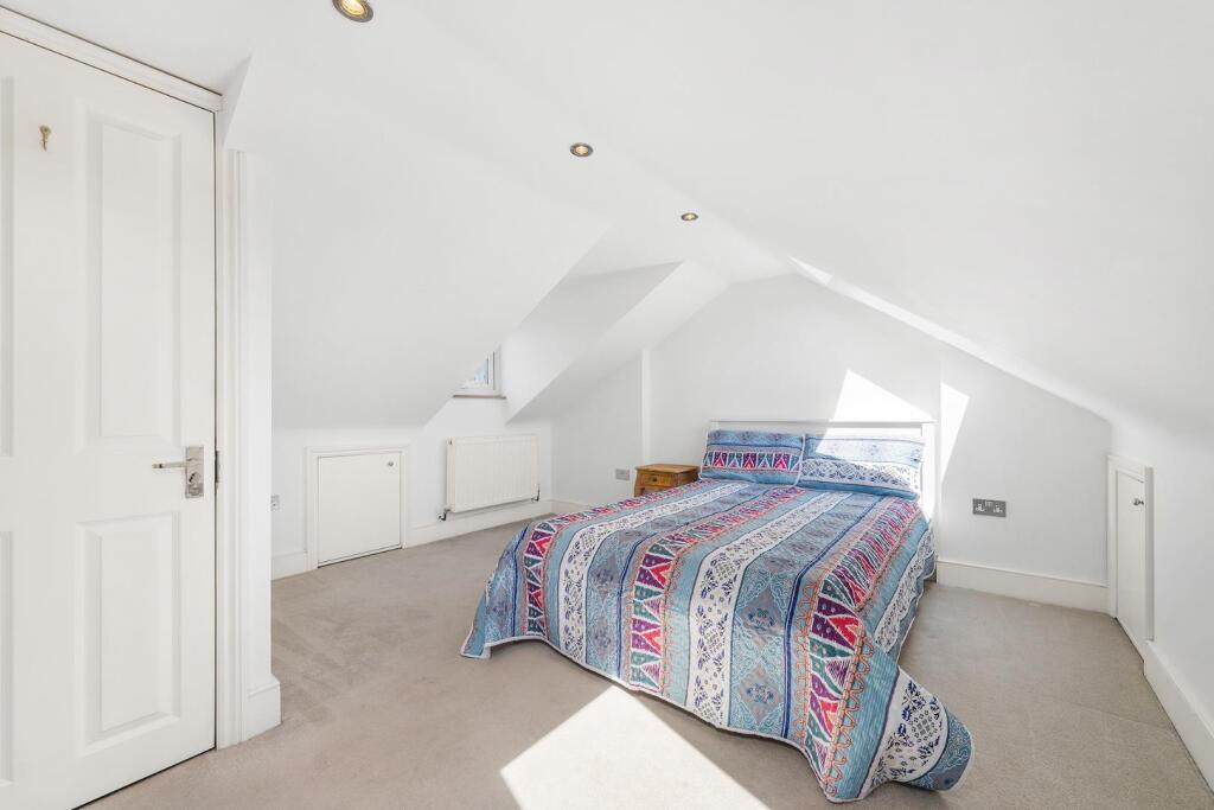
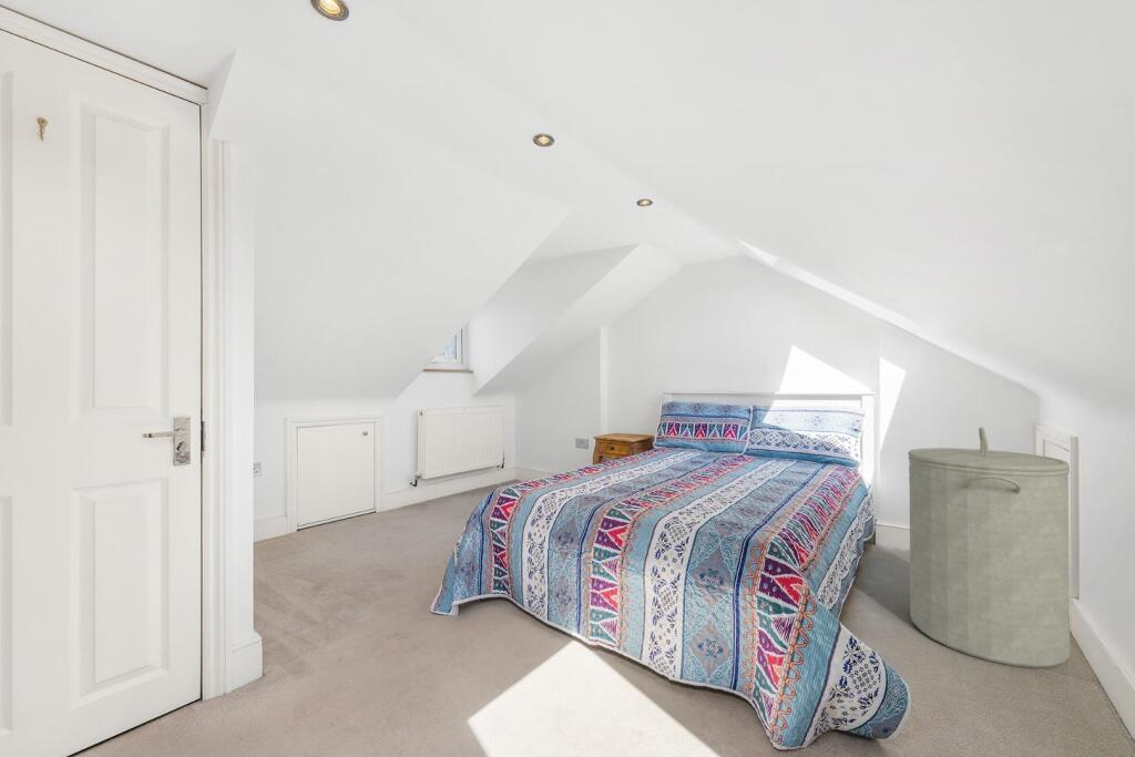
+ laundry hamper [907,427,1071,668]
